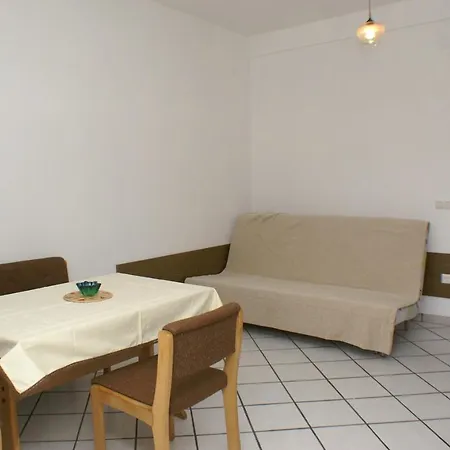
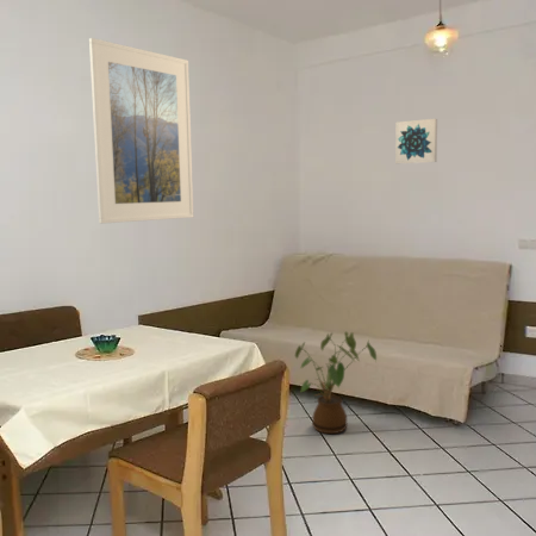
+ wall art [394,118,438,164]
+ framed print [88,37,194,225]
+ house plant [294,331,378,435]
